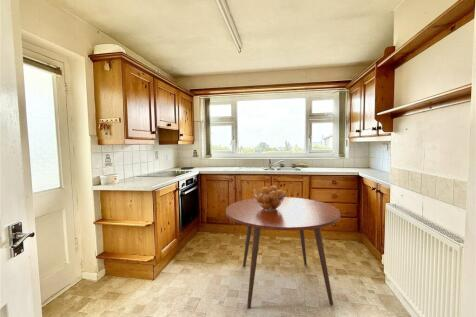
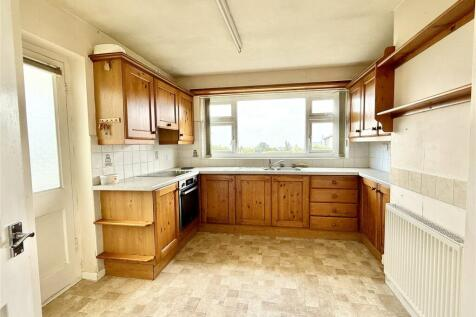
- fruit basket [253,185,286,211]
- dining table [225,196,341,309]
